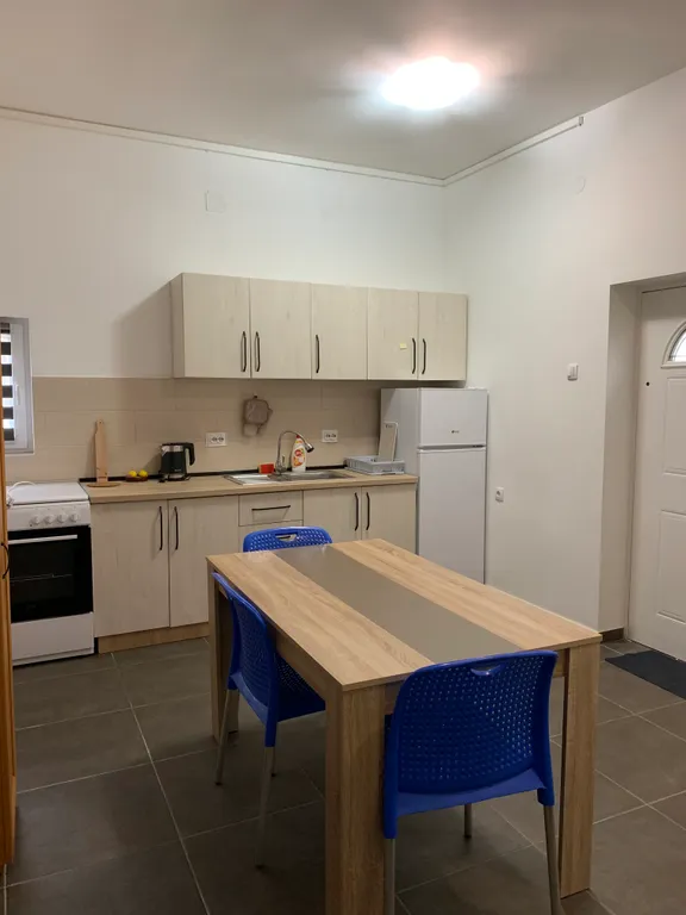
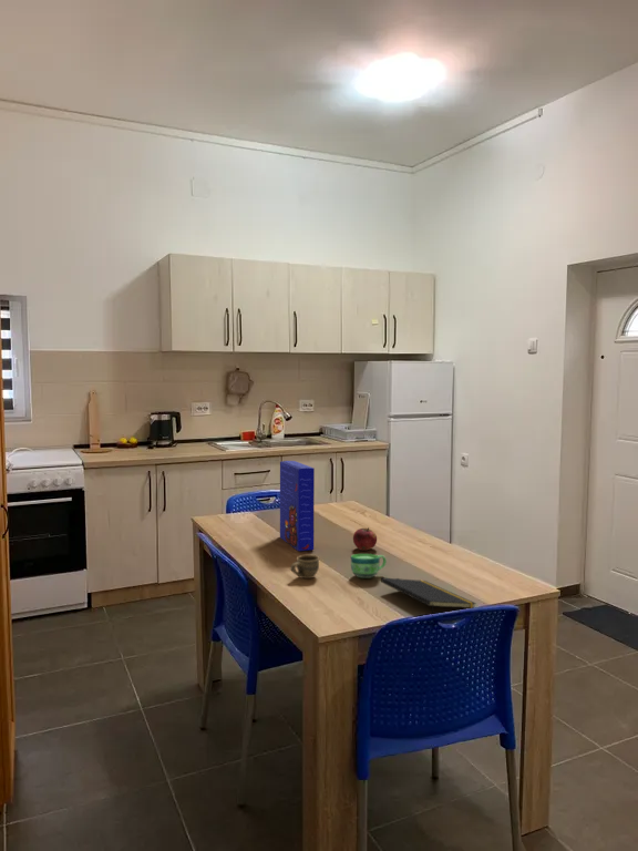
+ cup [289,554,320,580]
+ fruit [352,526,378,552]
+ cup [350,553,388,580]
+ notepad [380,576,477,615]
+ cereal box [279,460,316,552]
